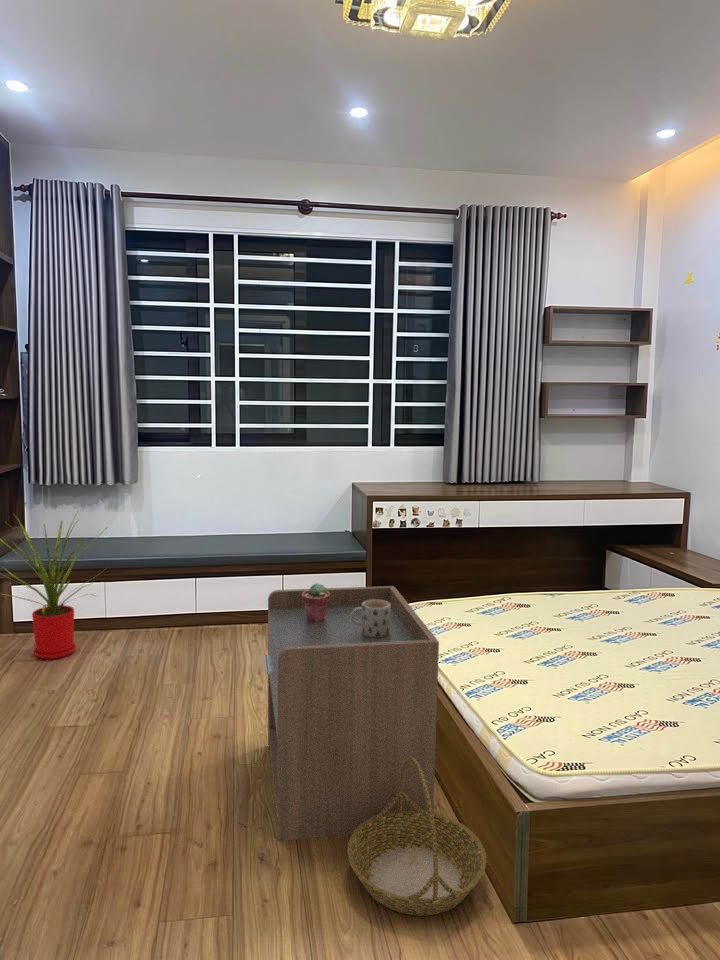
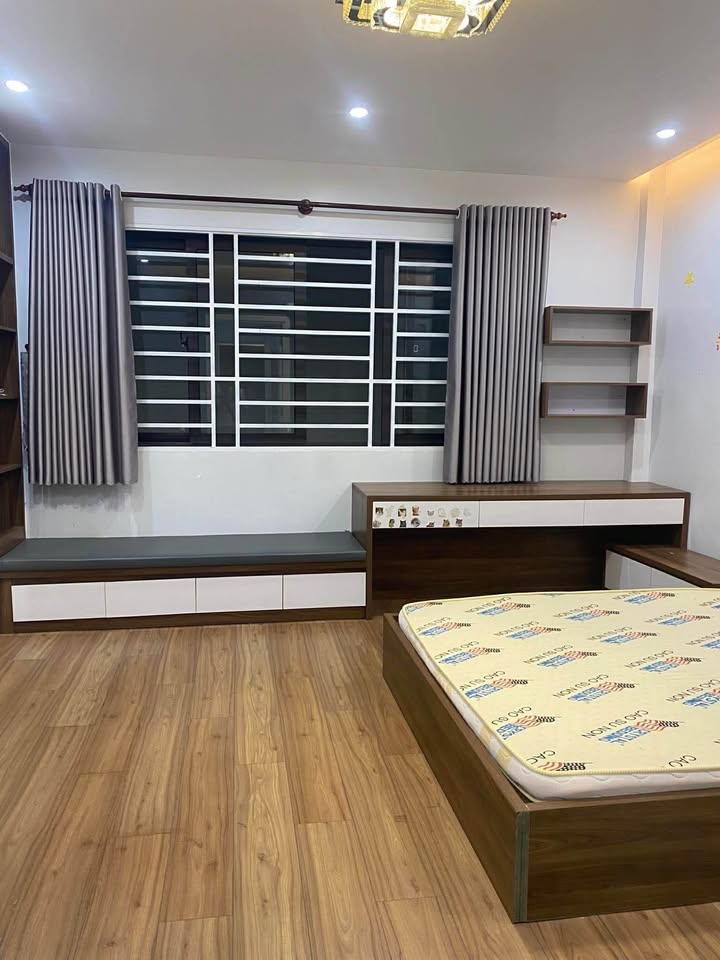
- nightstand [262,585,440,842]
- mug [351,600,390,637]
- basket [346,758,487,917]
- potted succulent [302,582,330,622]
- house plant [0,510,109,660]
